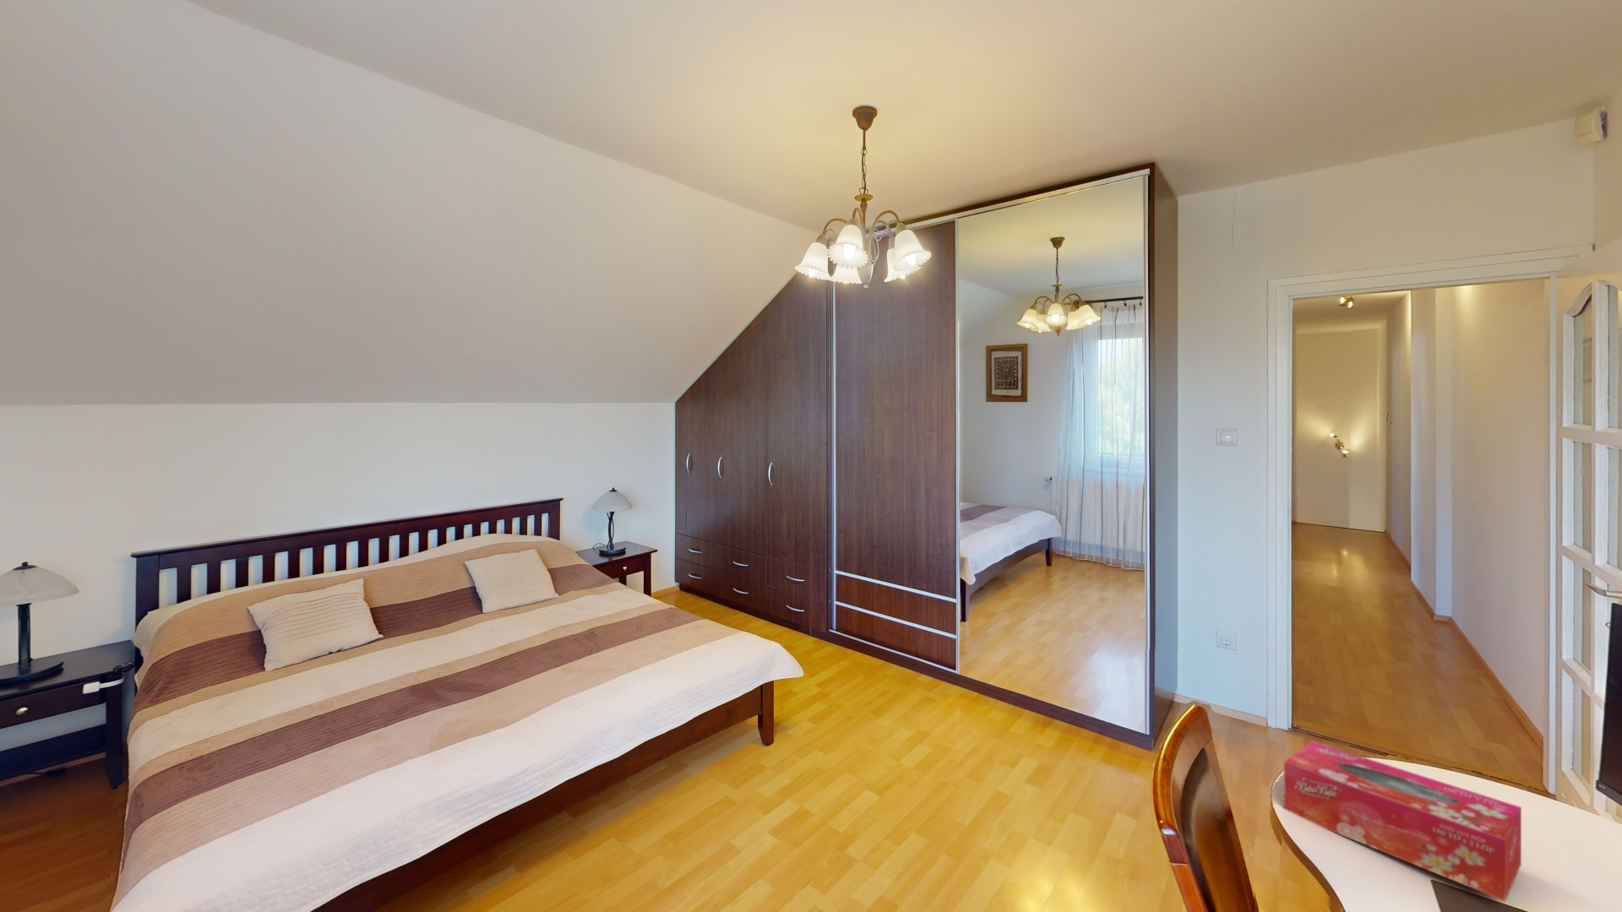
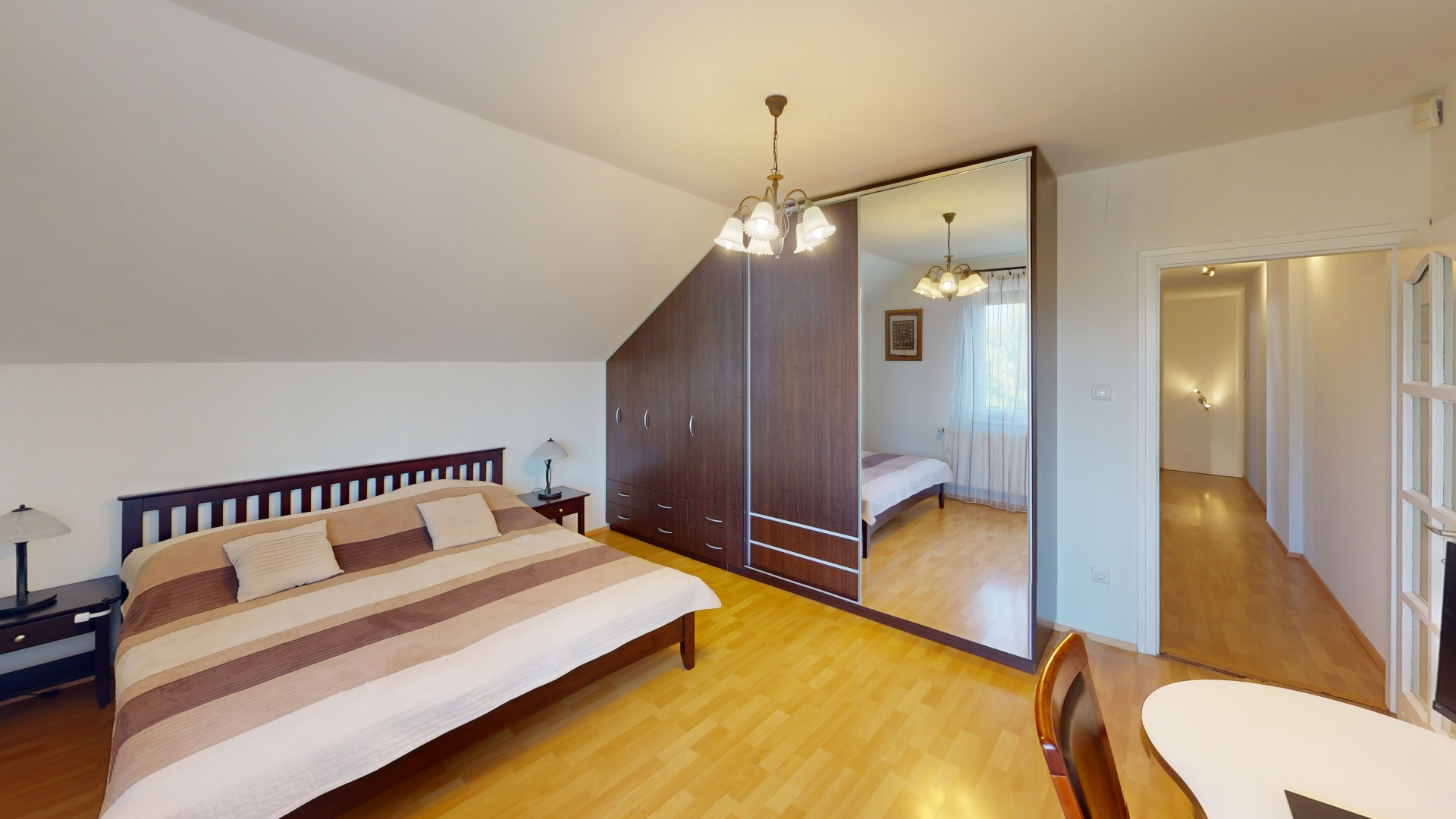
- tissue box [1283,739,1523,903]
